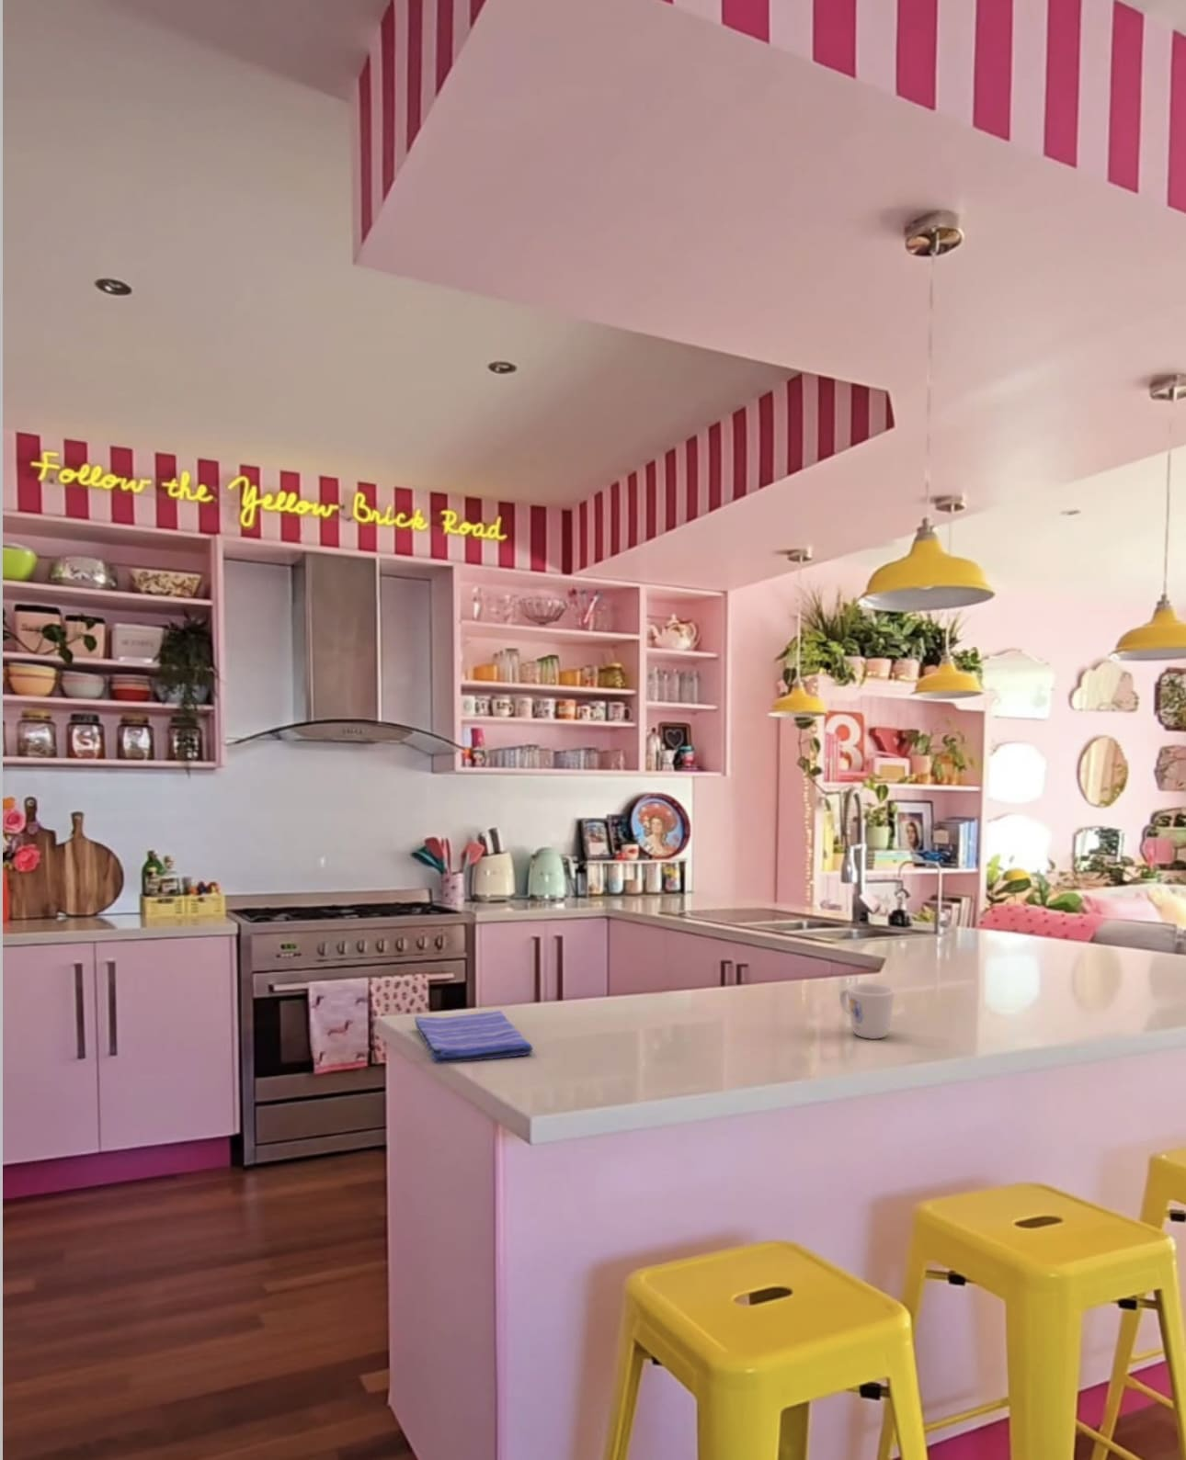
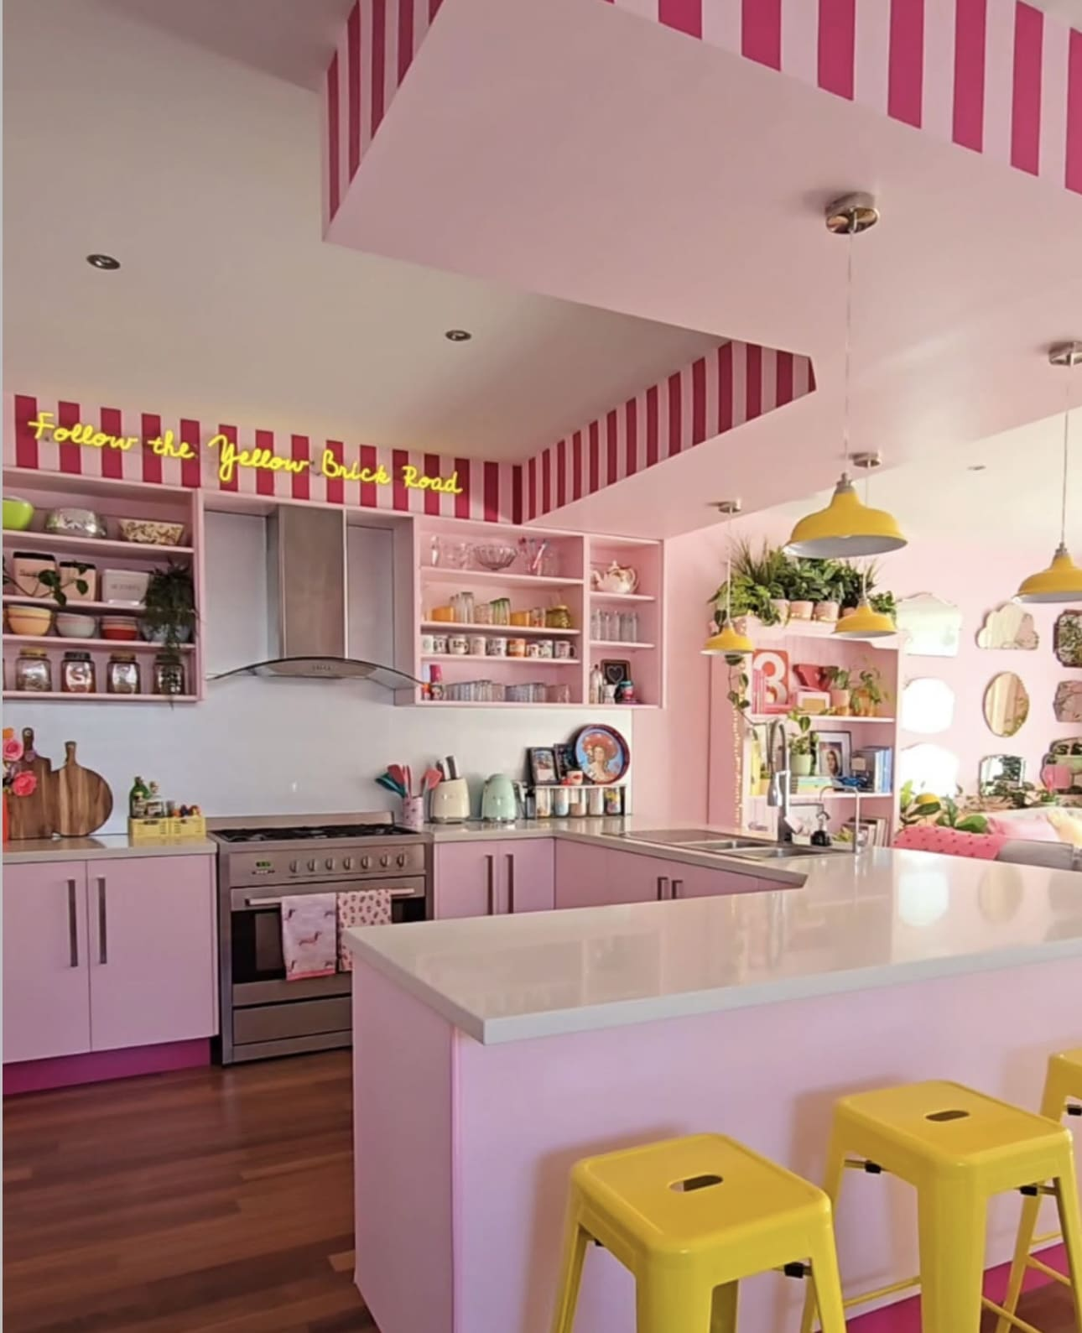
- dish towel [414,1010,534,1064]
- mug [839,981,896,1040]
